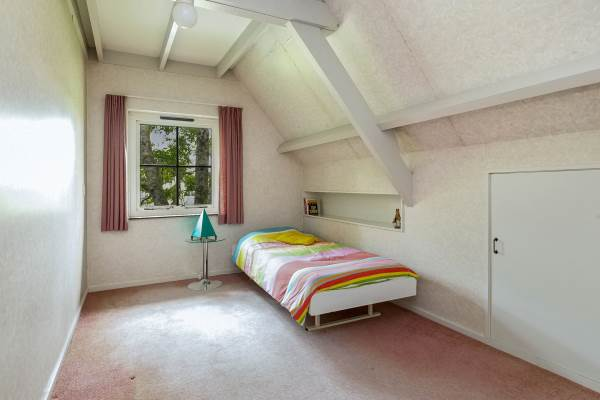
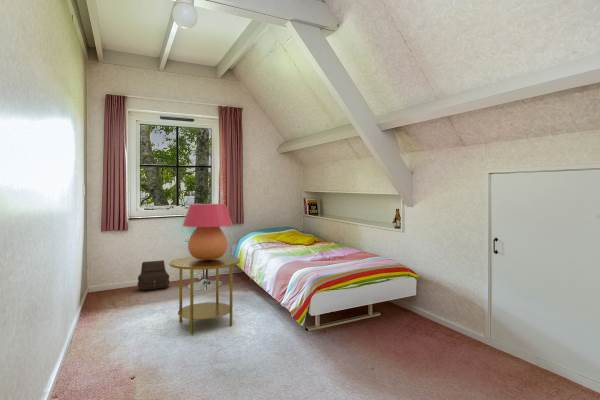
+ satchel [136,259,170,291]
+ table lamp [182,203,234,260]
+ side table [168,255,241,335]
